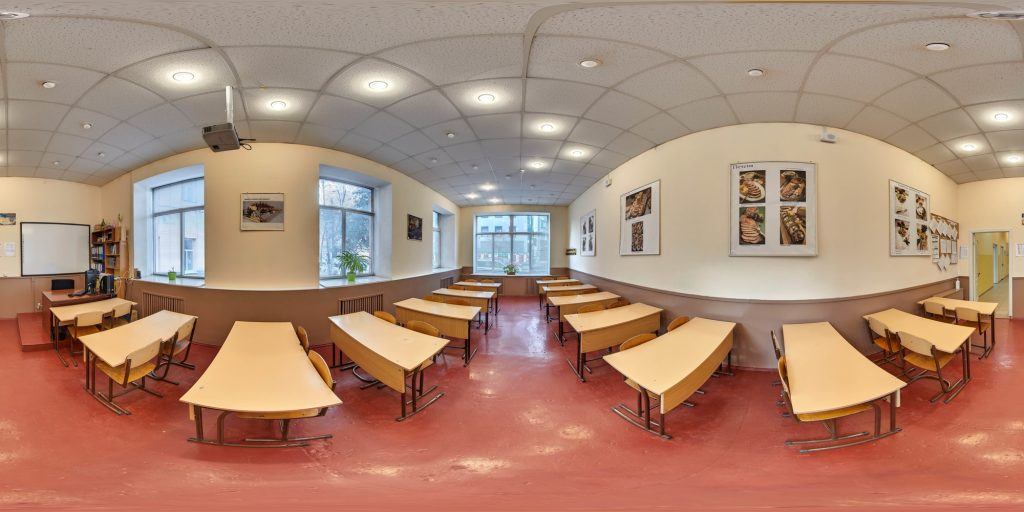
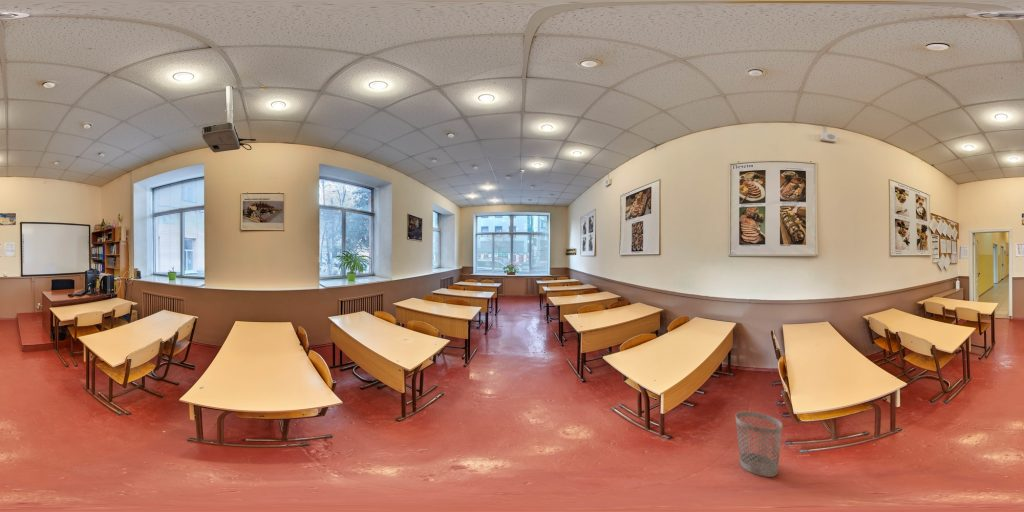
+ wastebasket [735,411,783,478]
